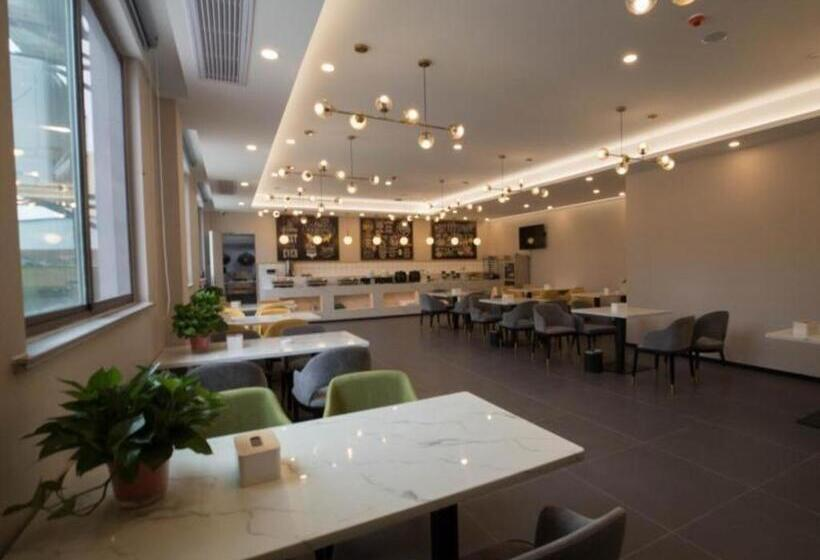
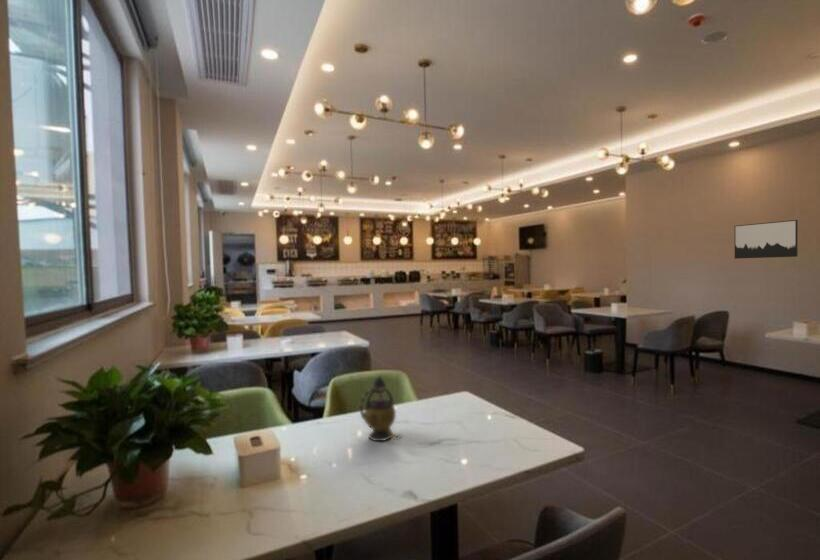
+ teapot [358,374,403,442]
+ wall art [734,219,799,260]
